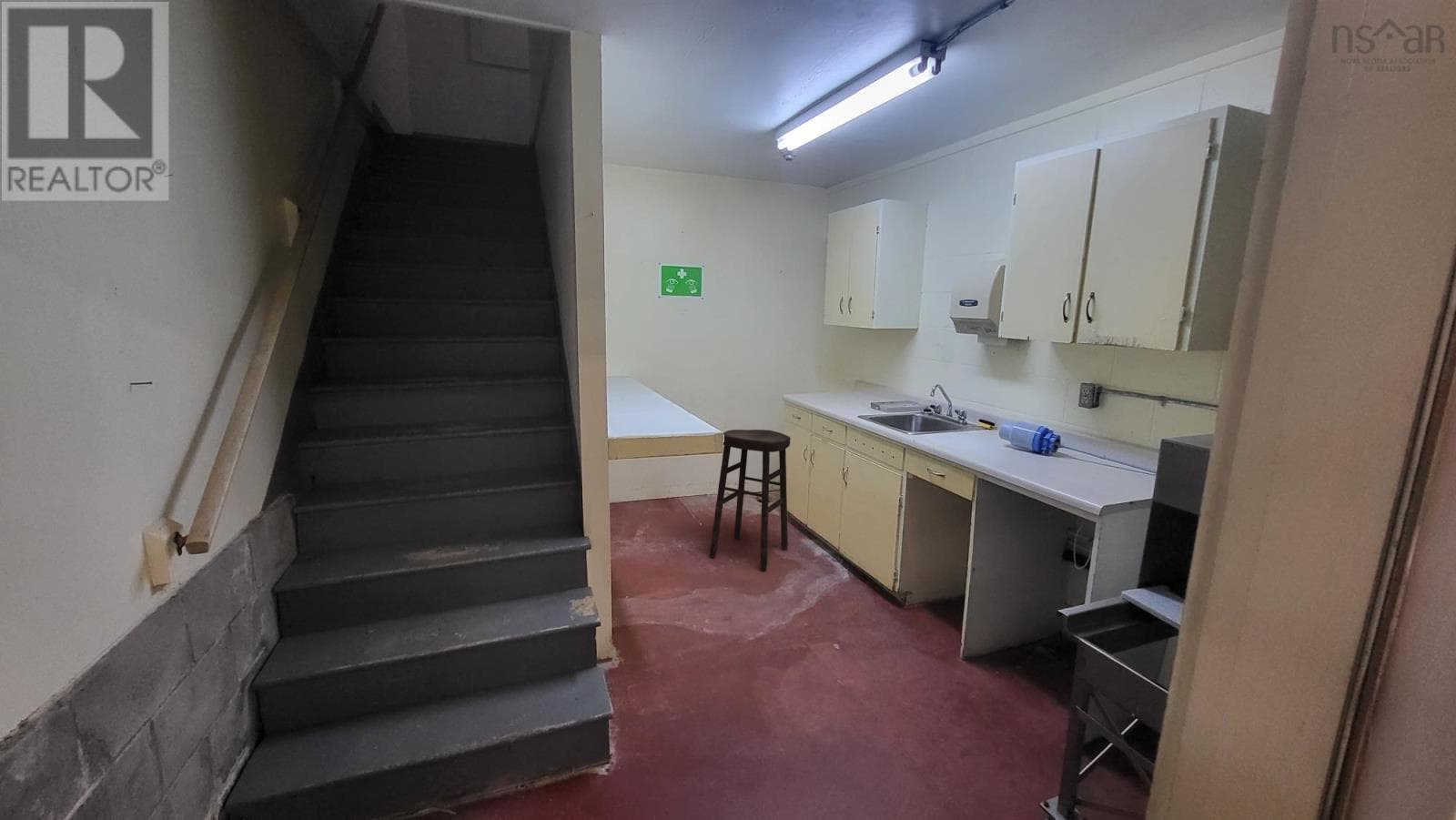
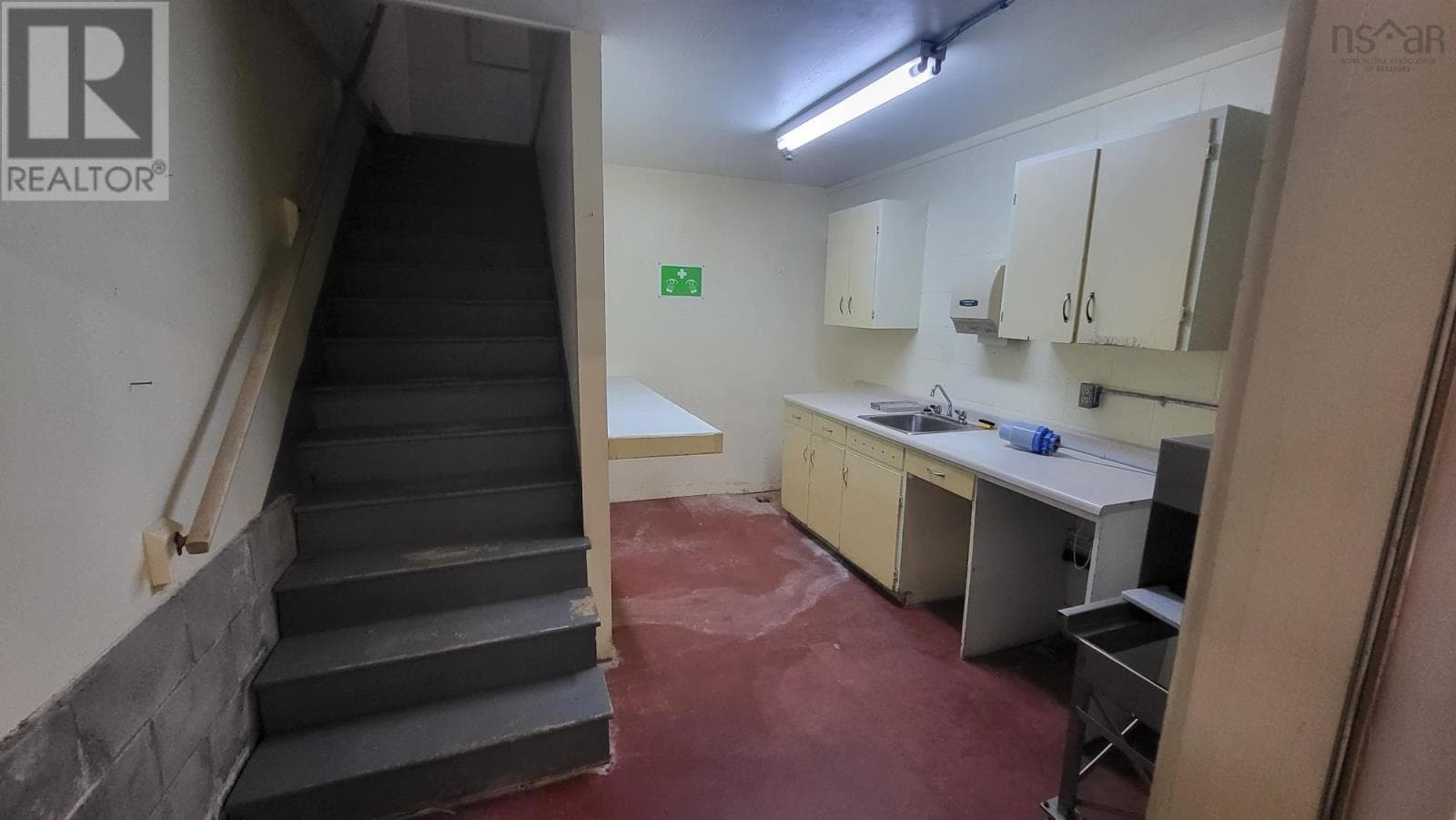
- stool [709,429,791,571]
